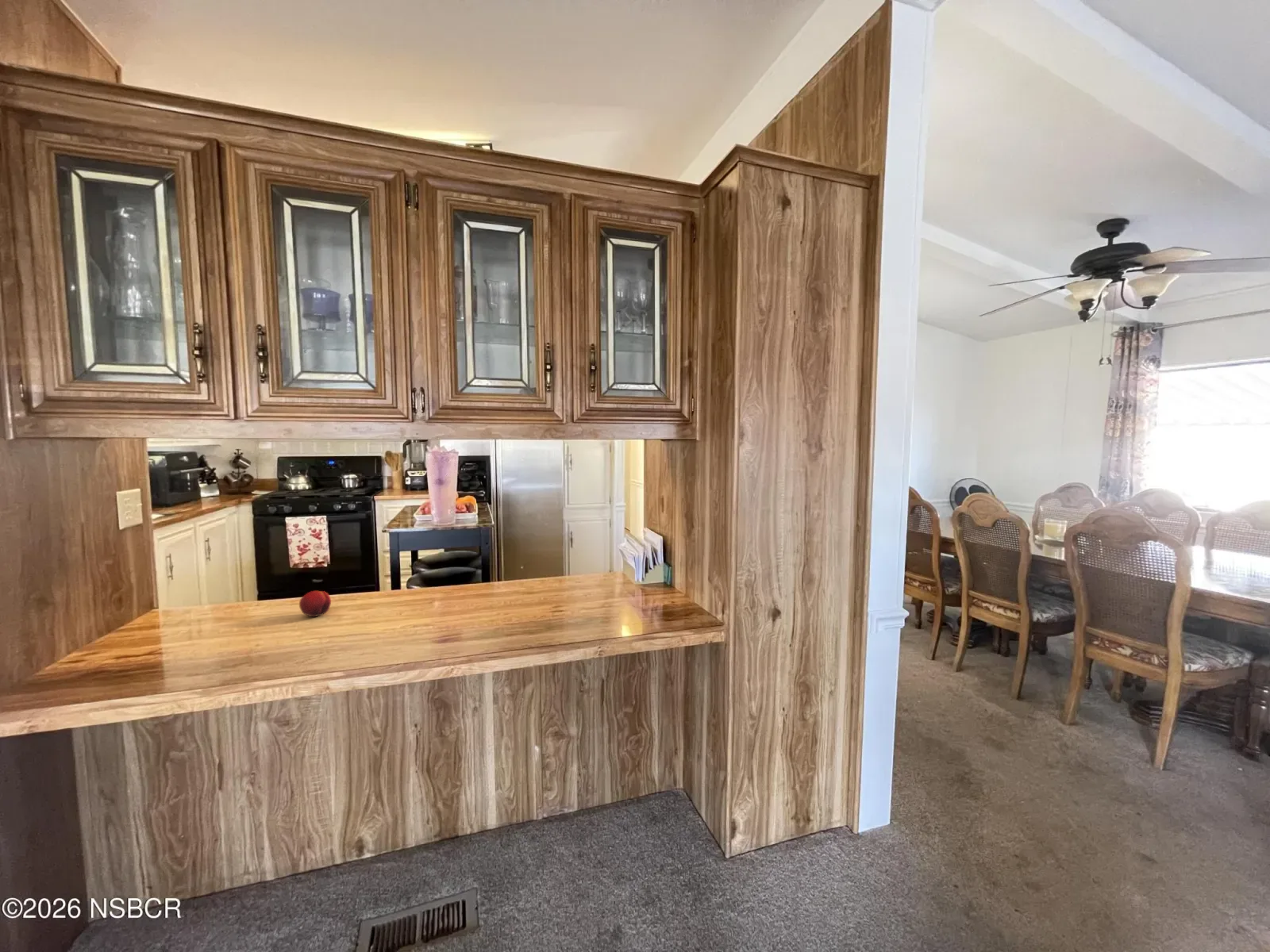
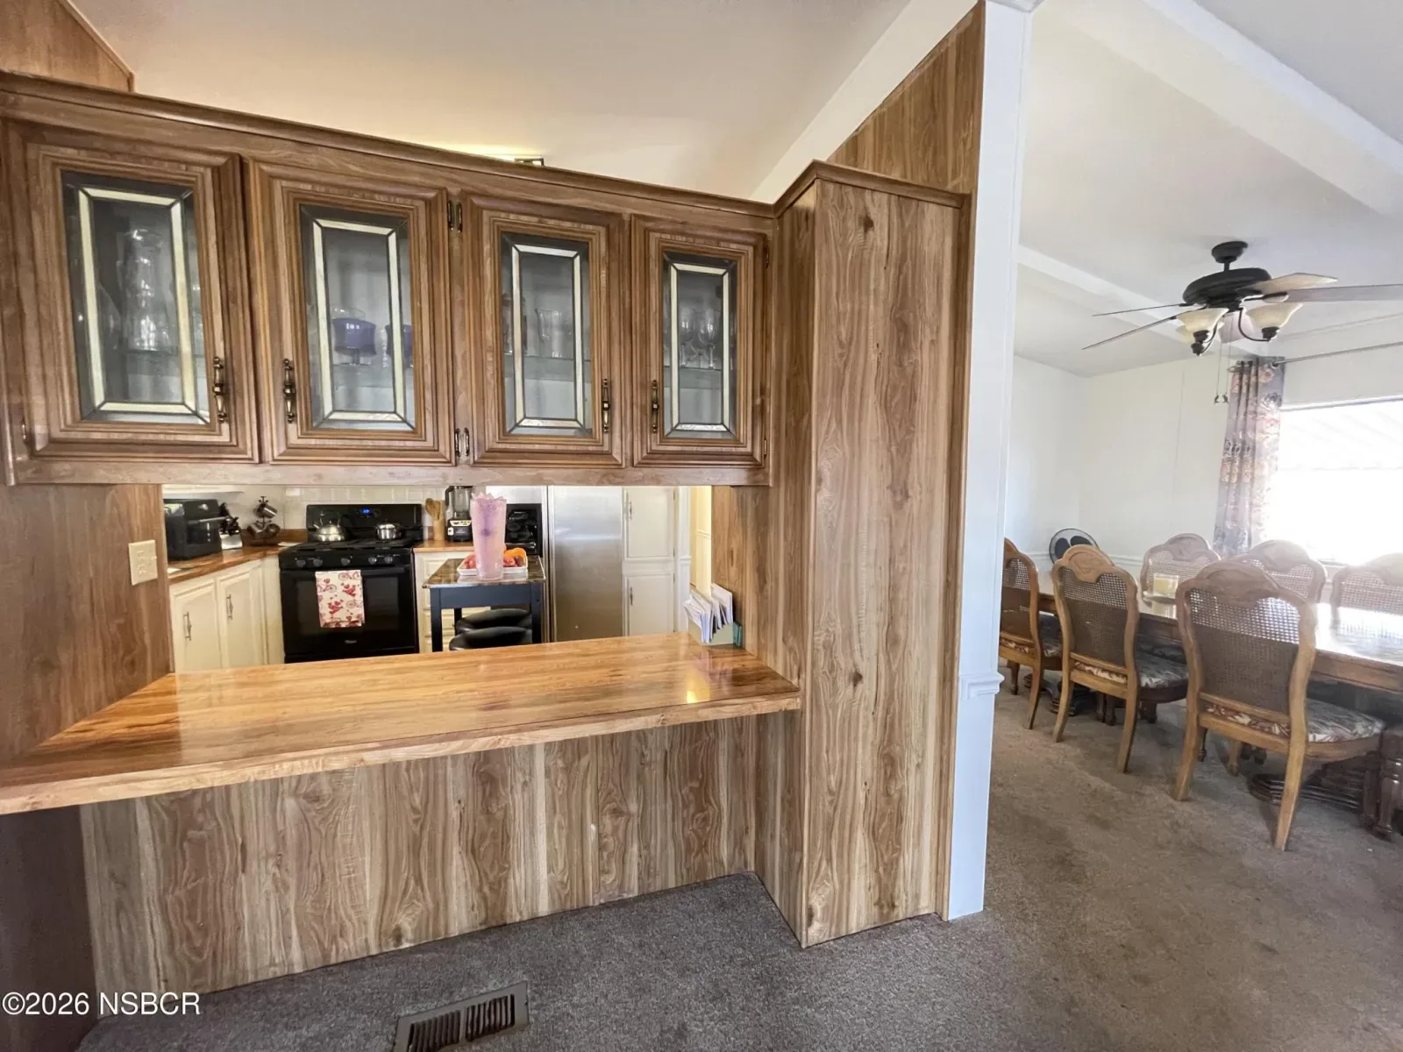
- fruit [298,590,332,617]
